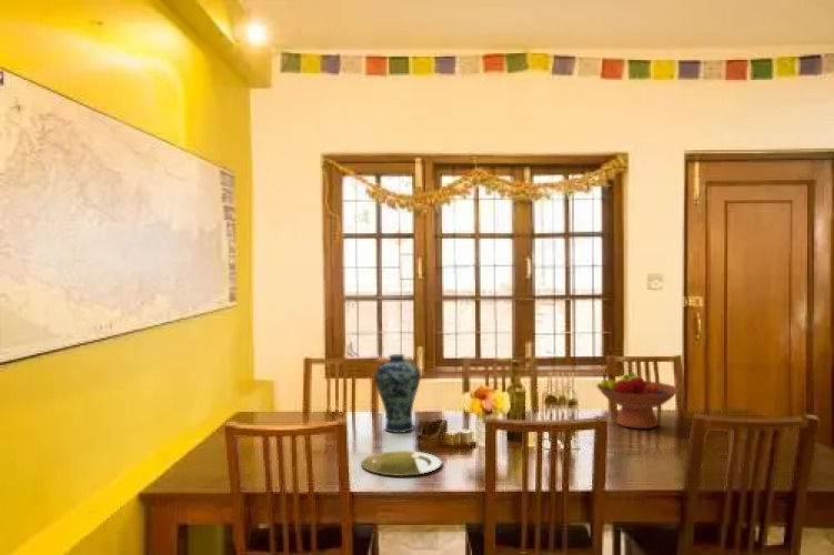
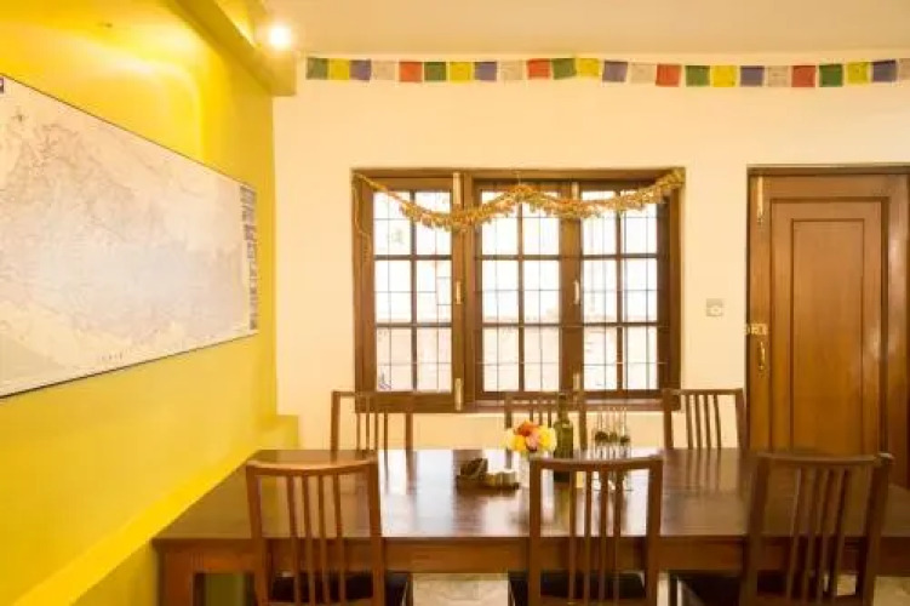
- plate [360,450,443,477]
- vase [373,353,422,434]
- fruit bowl [595,372,680,430]
